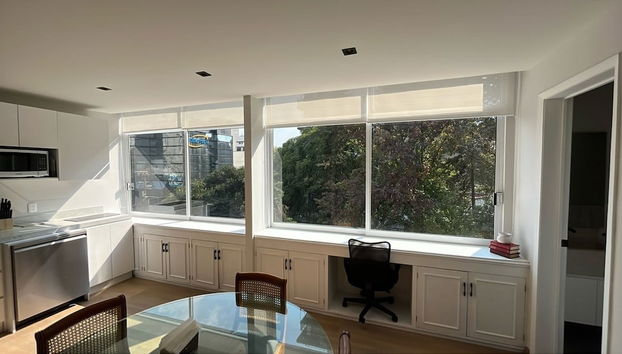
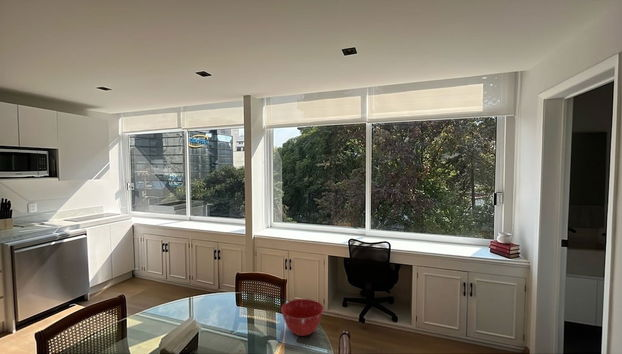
+ mixing bowl [280,298,325,337]
